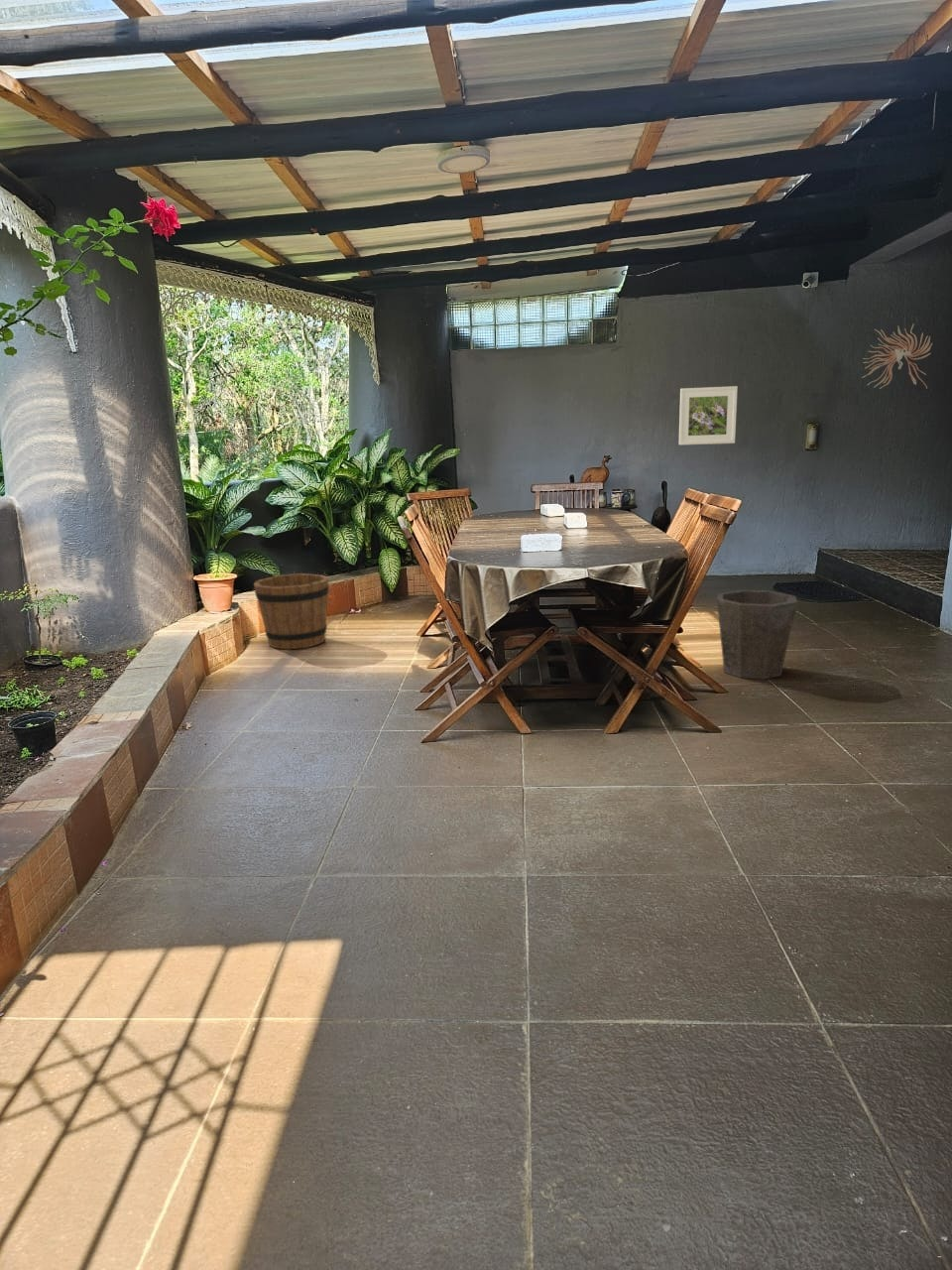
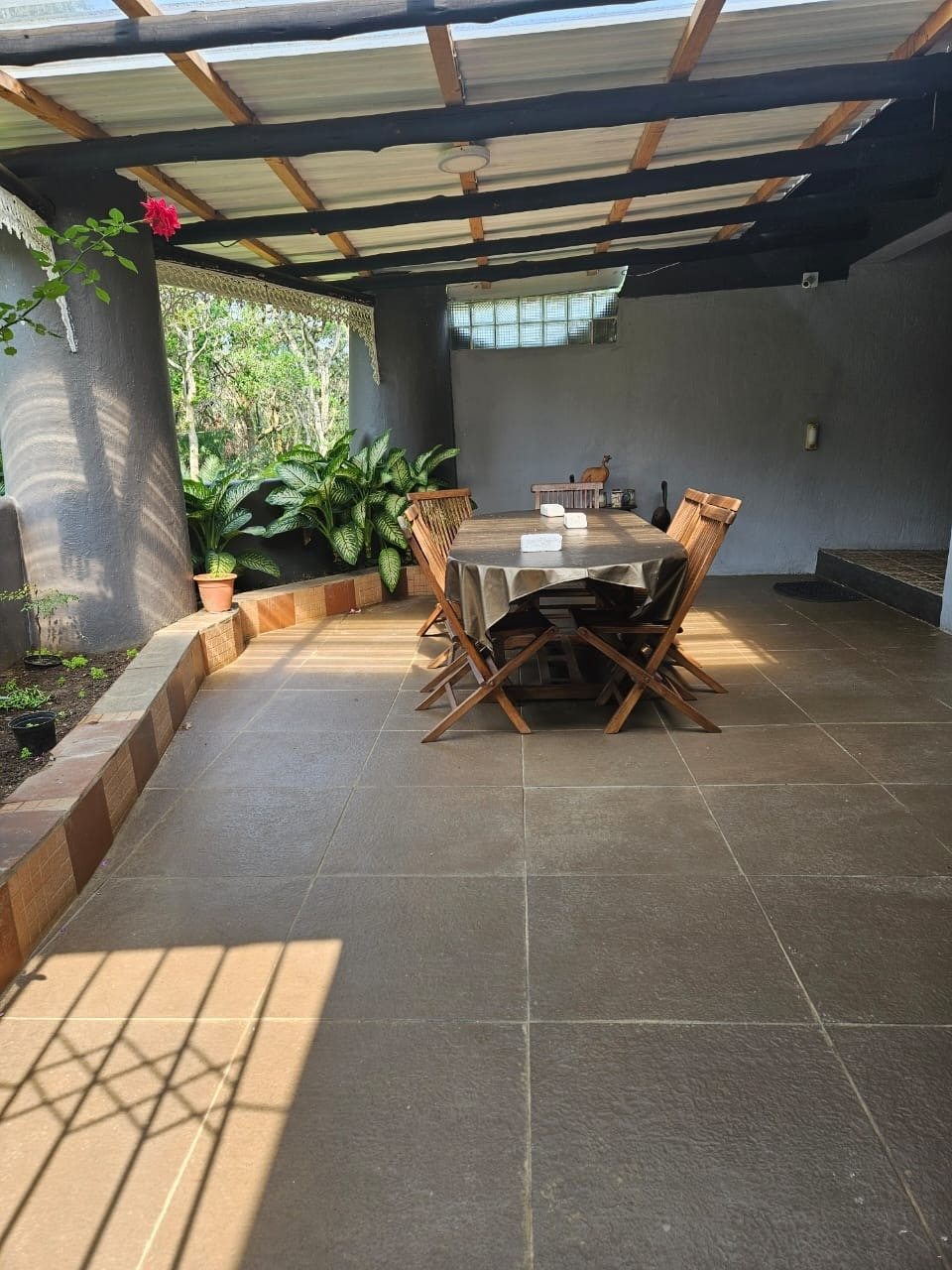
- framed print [678,385,739,445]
- bucket [253,572,330,650]
- wall sculpture [861,323,933,390]
- waste bin [716,589,798,681]
